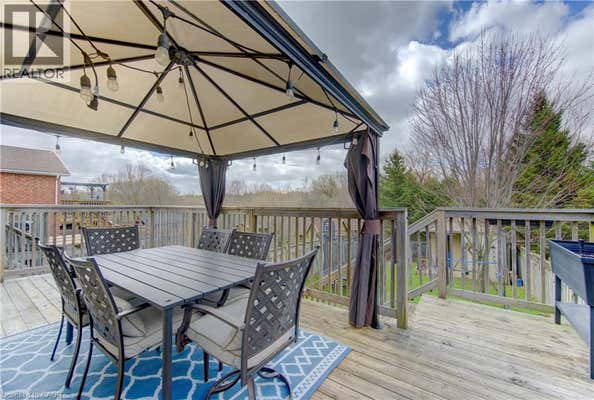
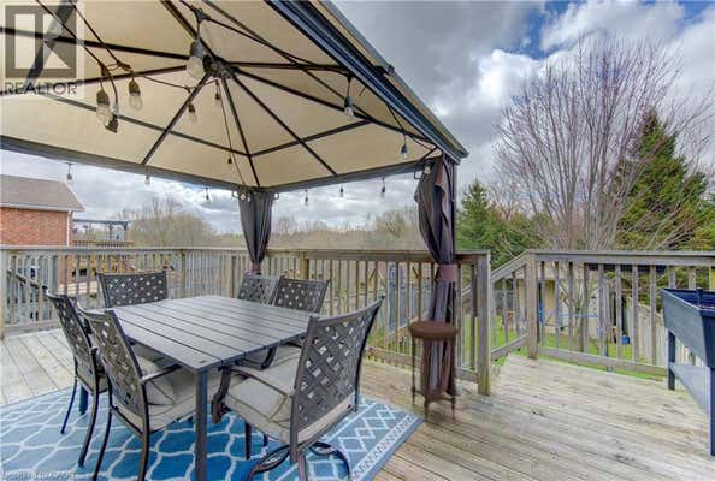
+ side table [406,320,460,422]
